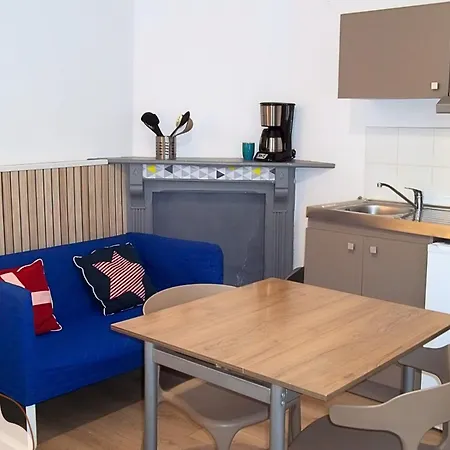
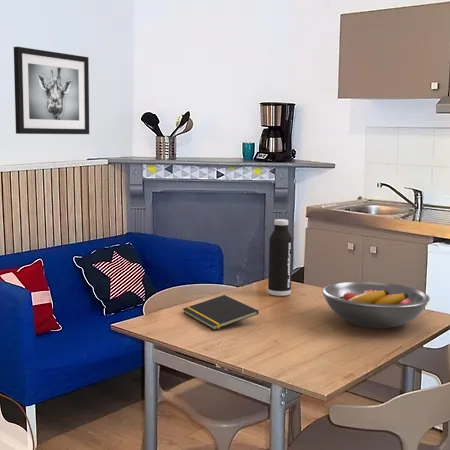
+ water bottle [267,218,293,297]
+ notepad [182,294,260,331]
+ fruit bowl [321,280,431,329]
+ wall art [13,46,90,135]
